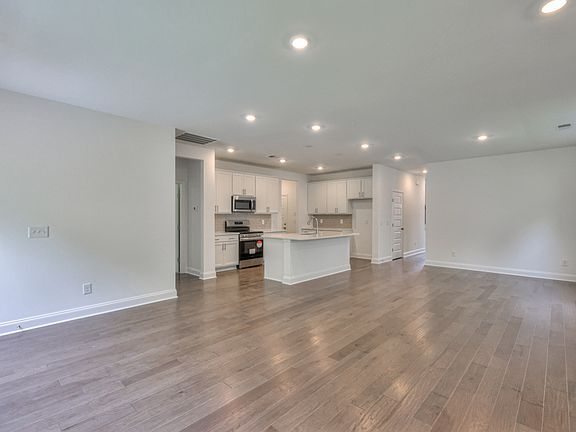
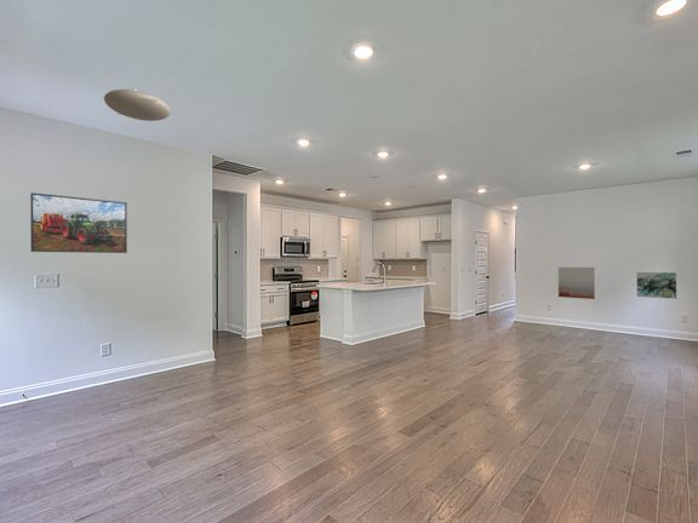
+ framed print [29,191,128,254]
+ wall art [557,266,596,300]
+ wall art [636,271,677,300]
+ ceiling light [103,88,172,122]
